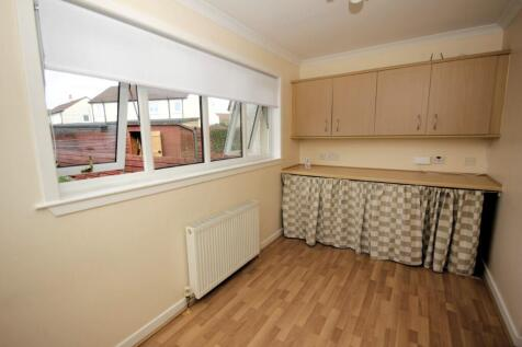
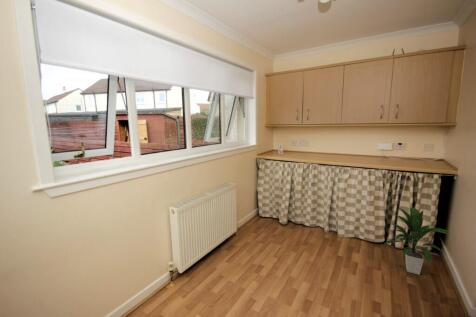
+ indoor plant [380,206,452,276]
